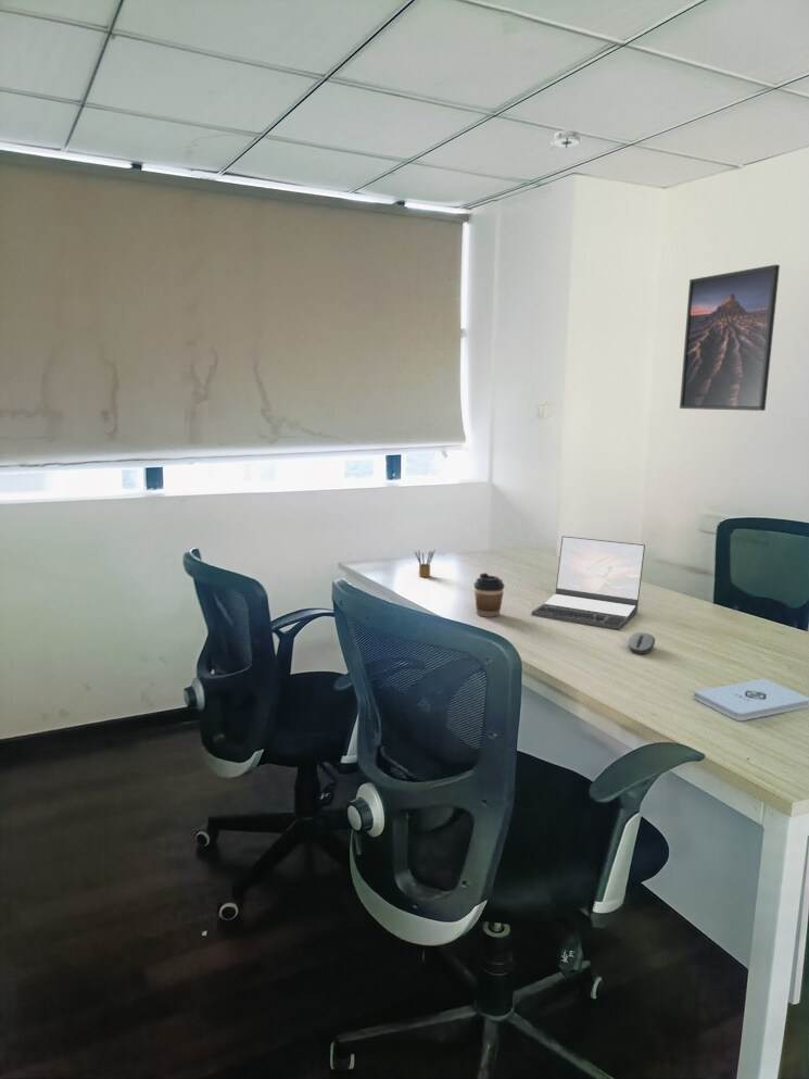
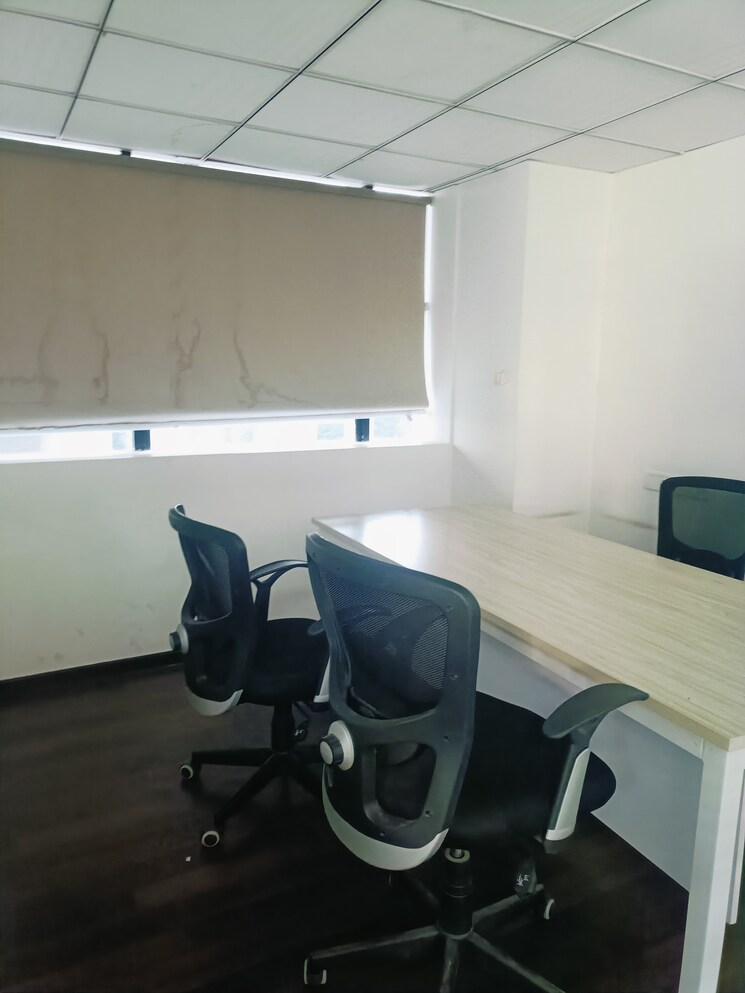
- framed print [679,264,781,412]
- notepad [692,678,809,722]
- coffee cup [472,572,506,618]
- laptop [531,535,646,630]
- computer mouse [628,631,656,655]
- pencil box [414,549,435,578]
- smoke detector [549,129,583,150]
